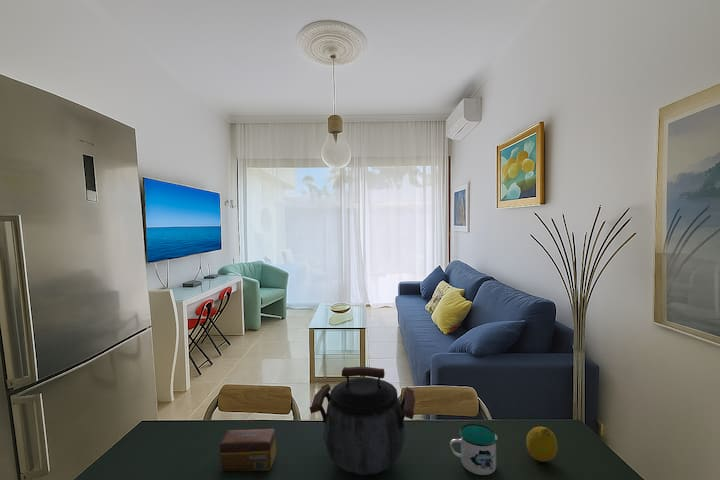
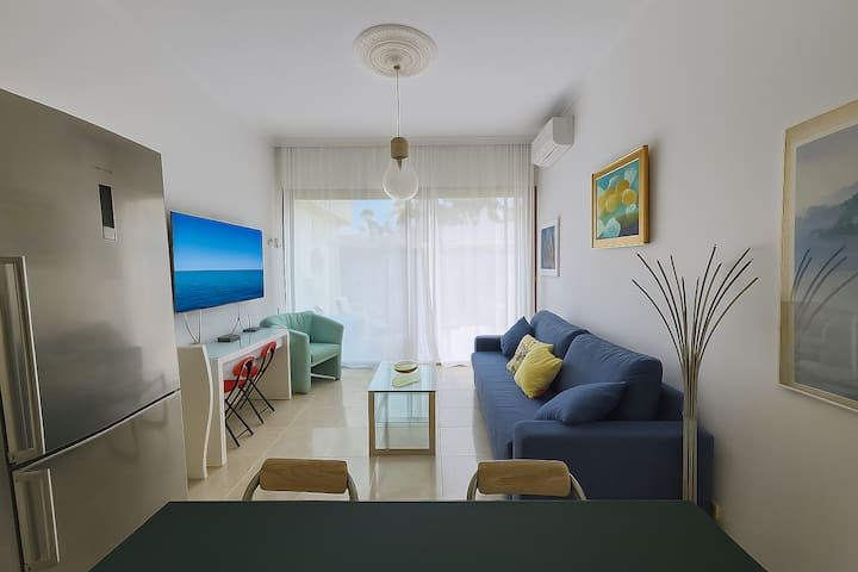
- kettle [309,366,416,476]
- mug [449,423,498,476]
- fruit [525,426,559,463]
- tea box [219,428,277,472]
